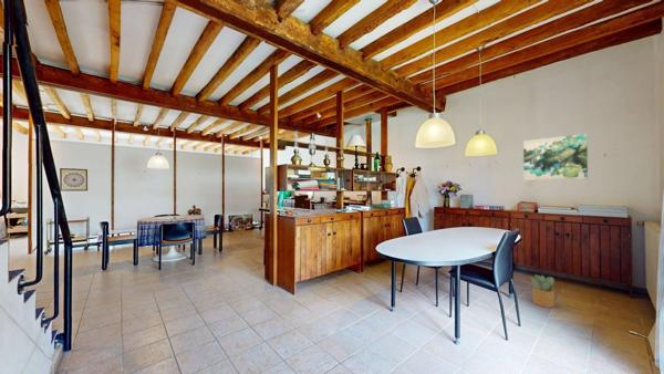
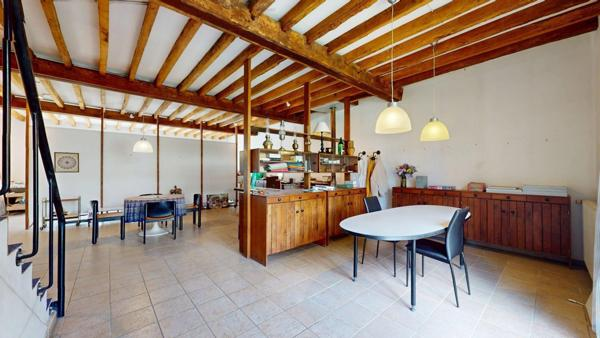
- wall art [522,133,589,181]
- potted plant [529,273,556,309]
